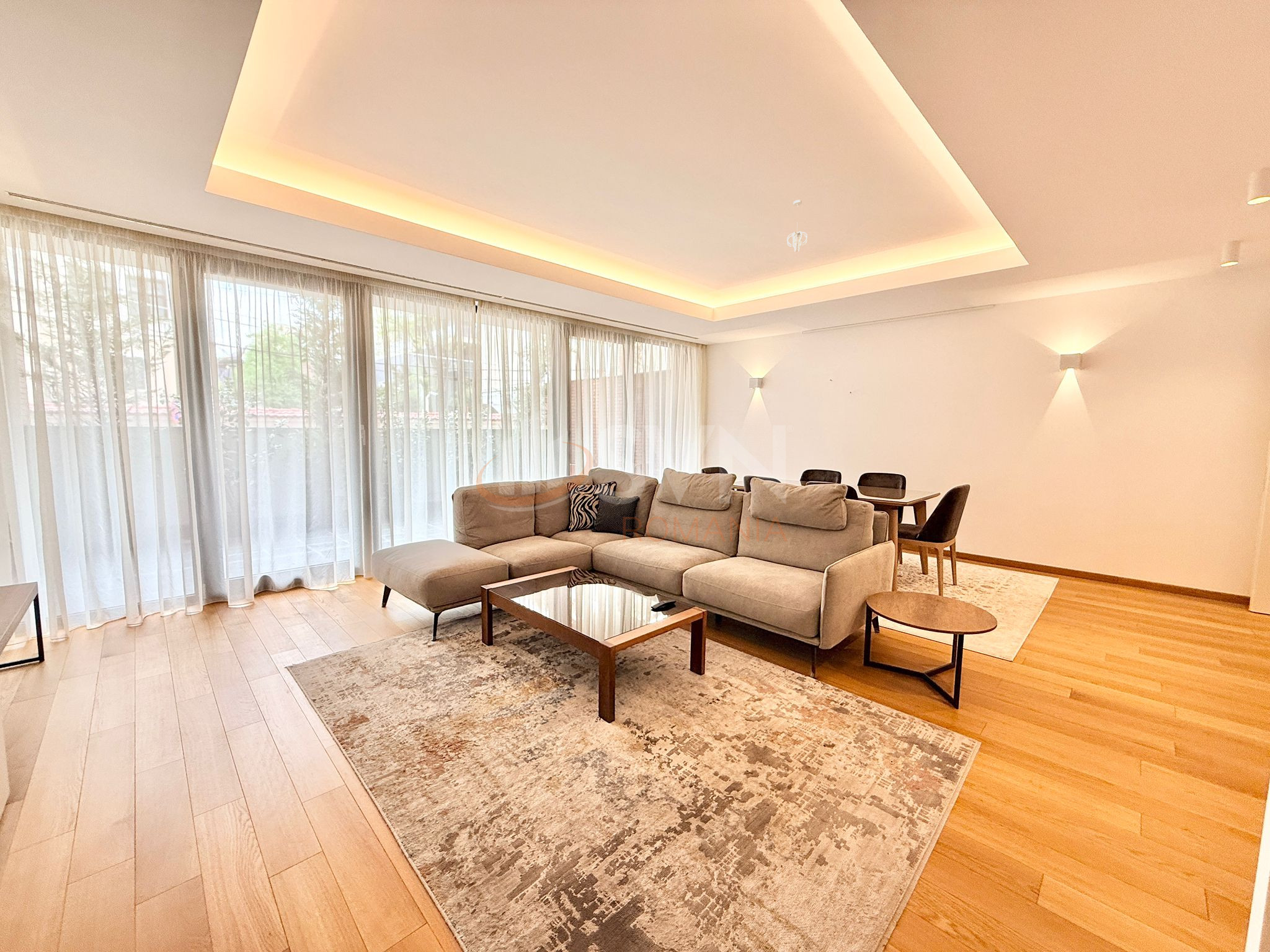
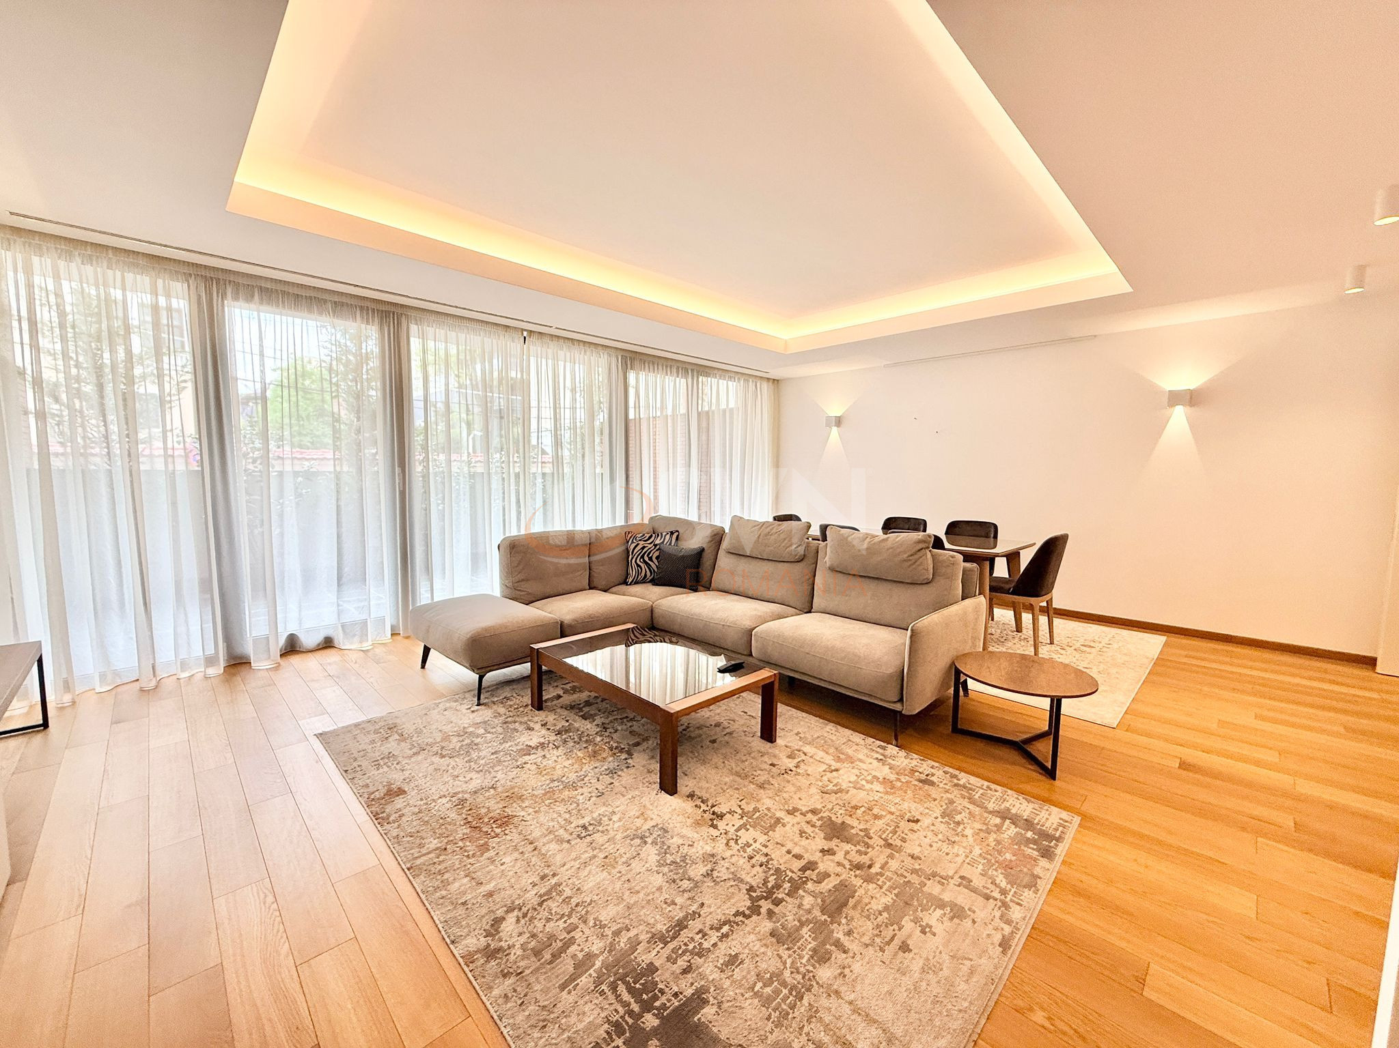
- pendant light [786,200,808,252]
